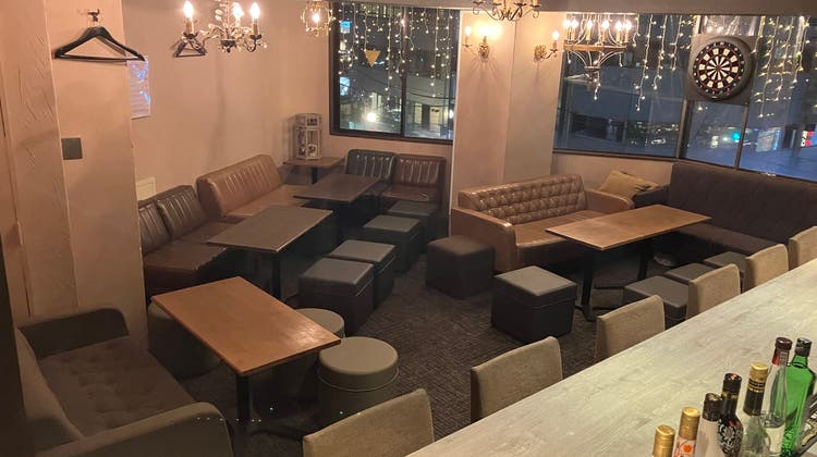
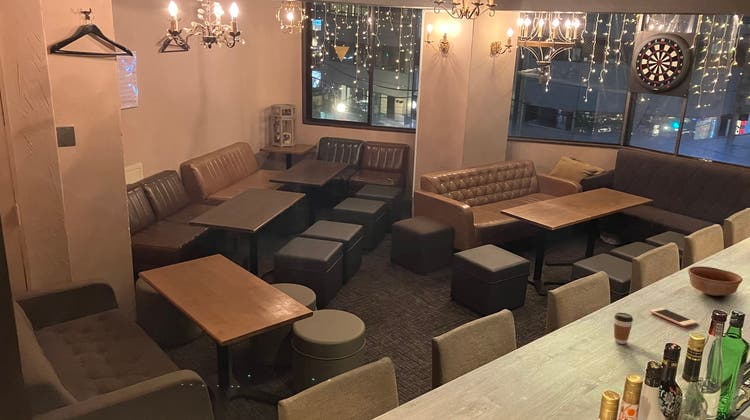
+ coffee cup [613,312,634,345]
+ cell phone [649,307,698,327]
+ bowl [687,265,744,297]
